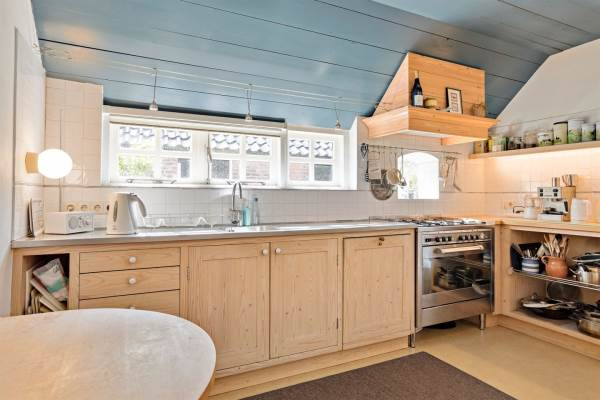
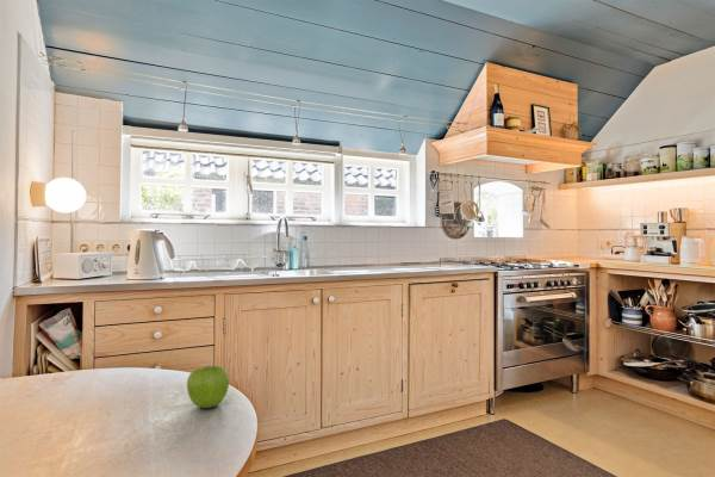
+ fruit [186,365,230,409]
